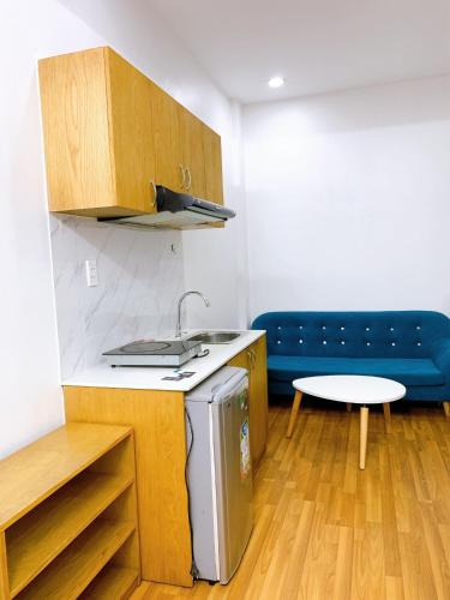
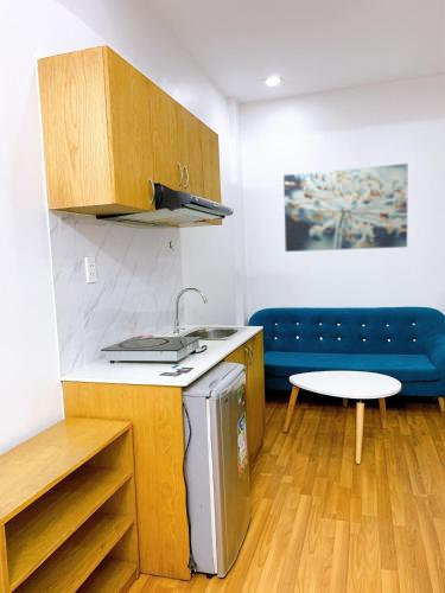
+ wall art [282,162,409,253]
